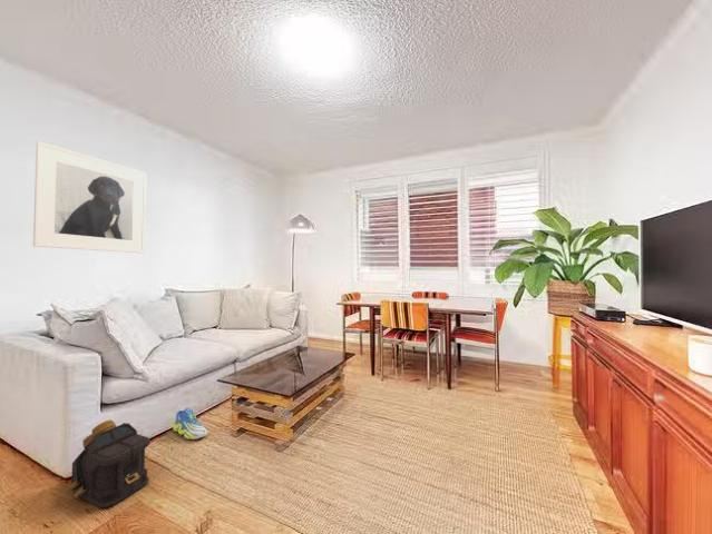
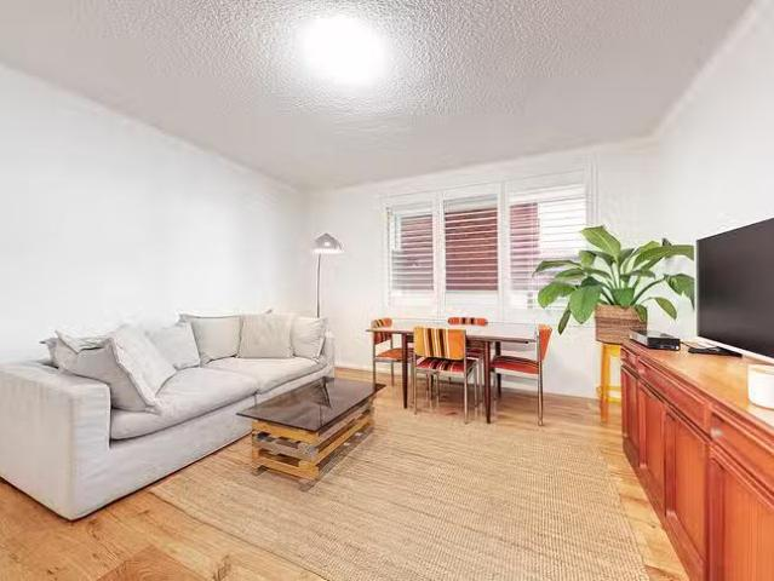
- sneaker [172,407,208,441]
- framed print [32,140,147,255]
- backpack [67,419,150,508]
